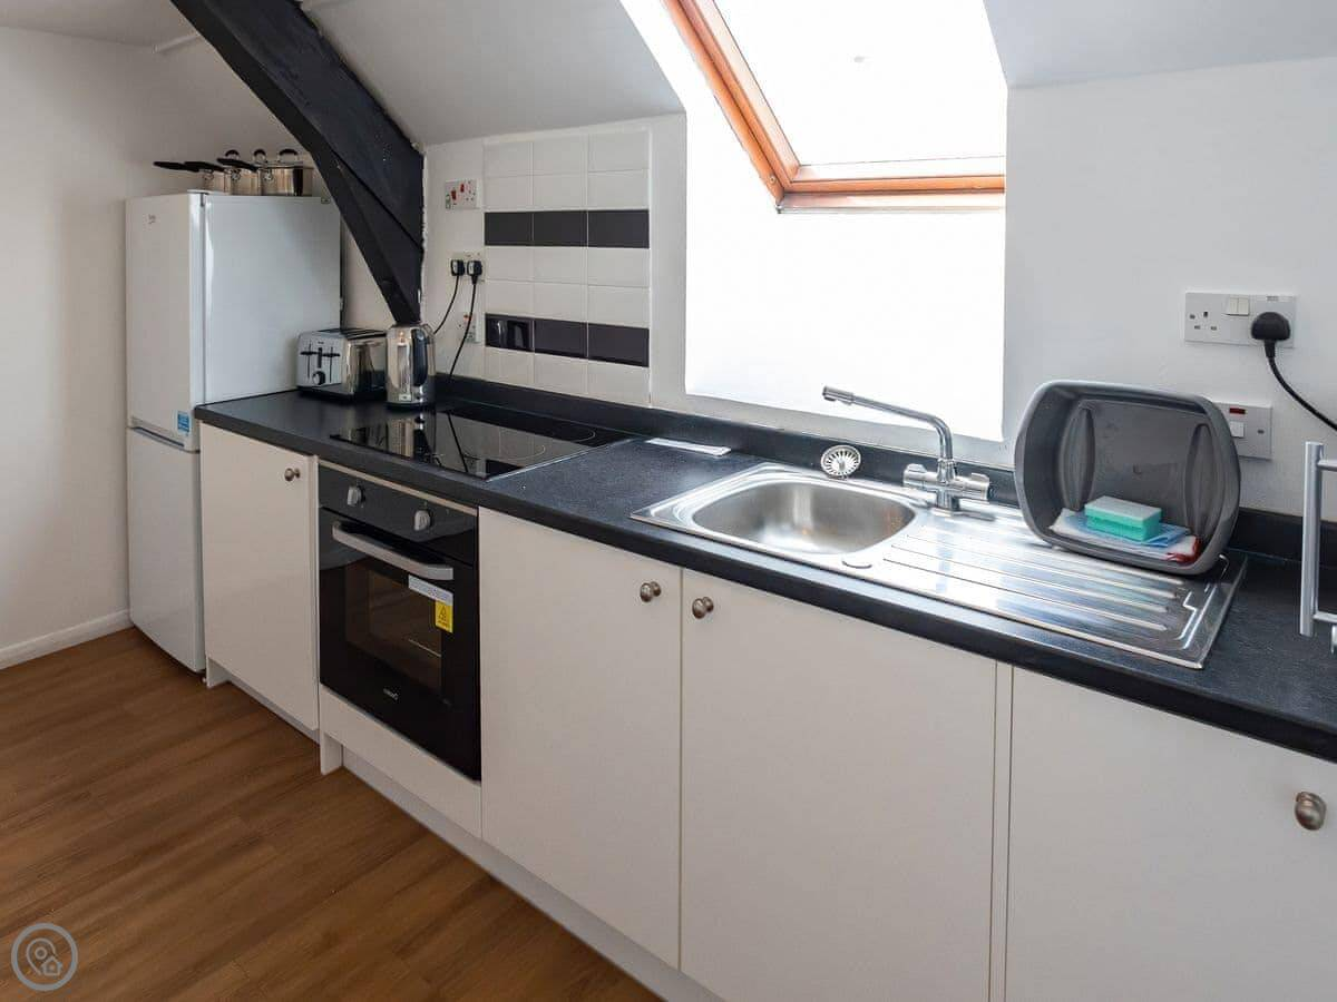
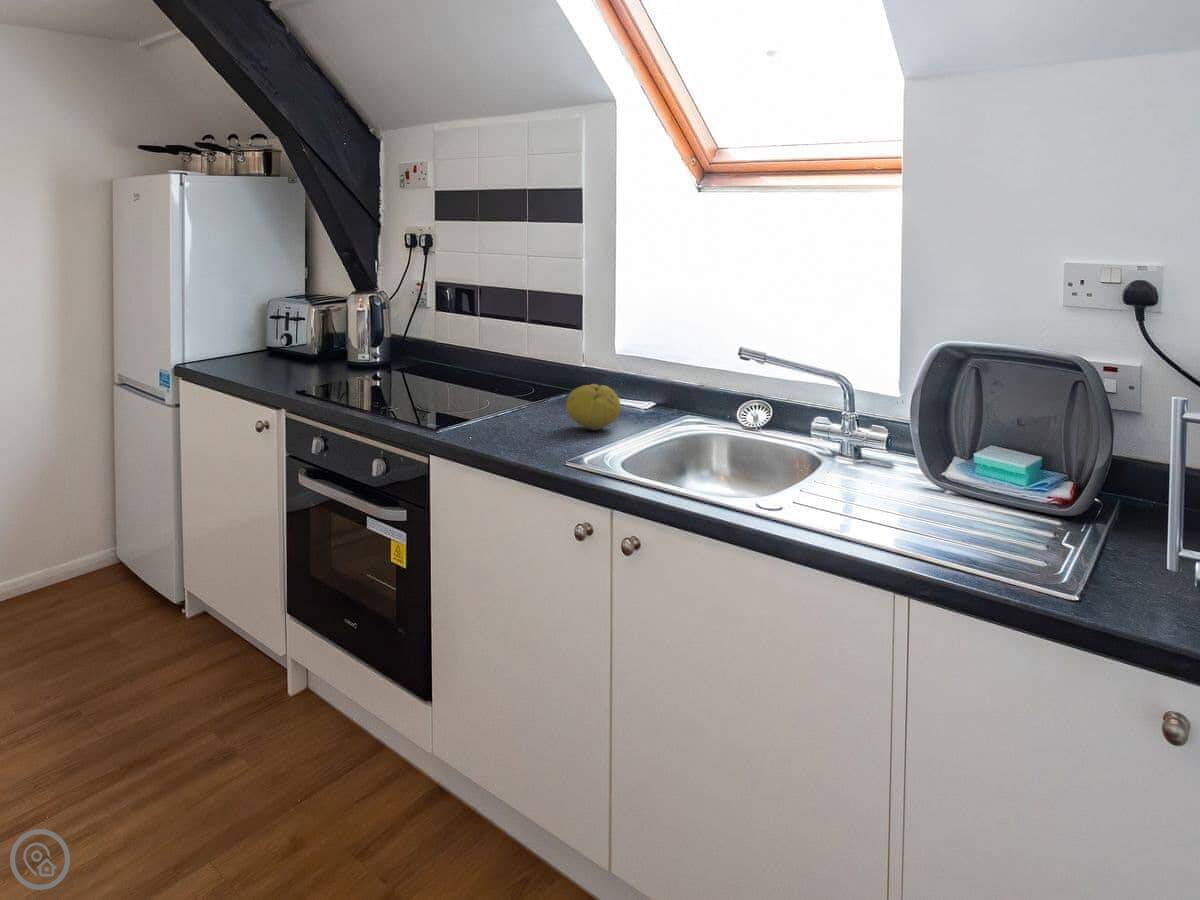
+ fruit [565,383,622,431]
